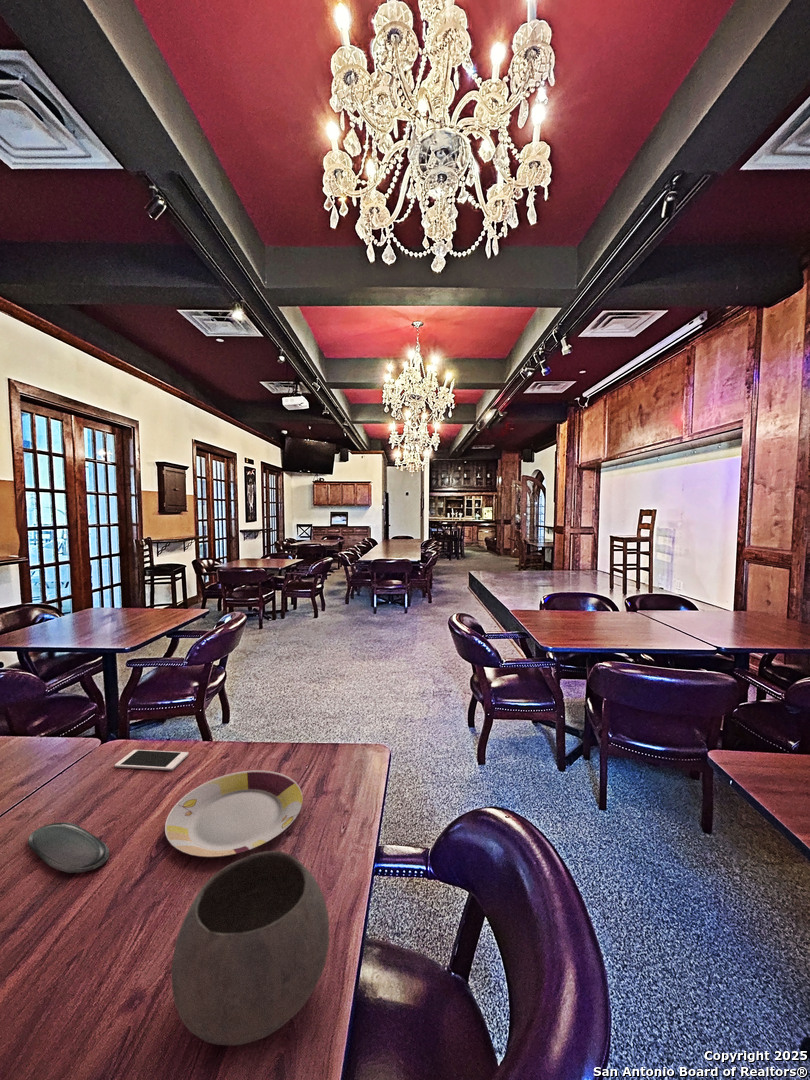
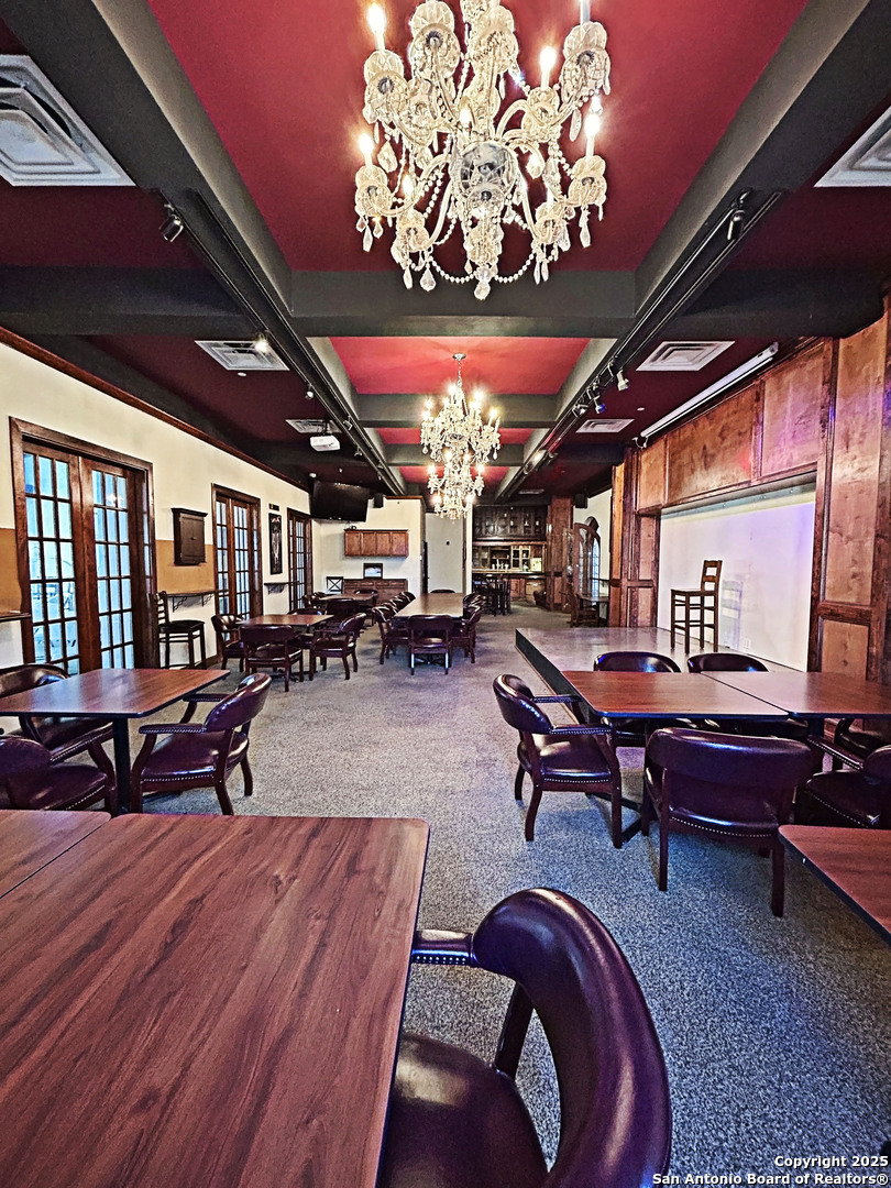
- oval tray [27,821,110,874]
- bowl [170,850,330,1046]
- cell phone [114,749,189,771]
- plate [164,769,304,858]
